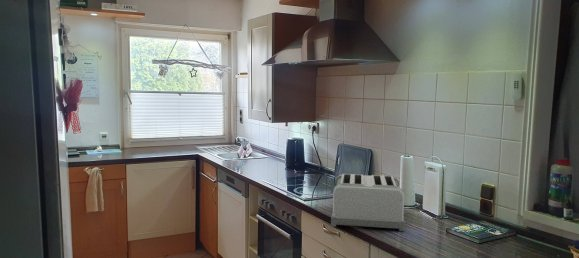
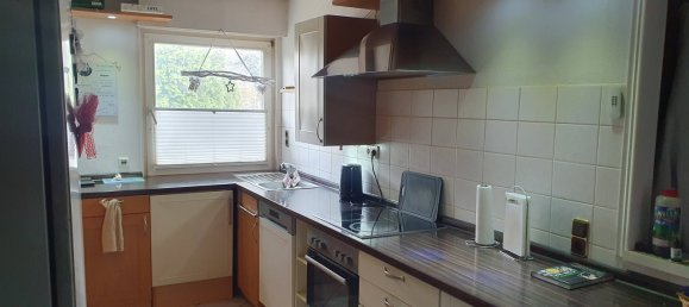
- toaster [330,173,406,232]
